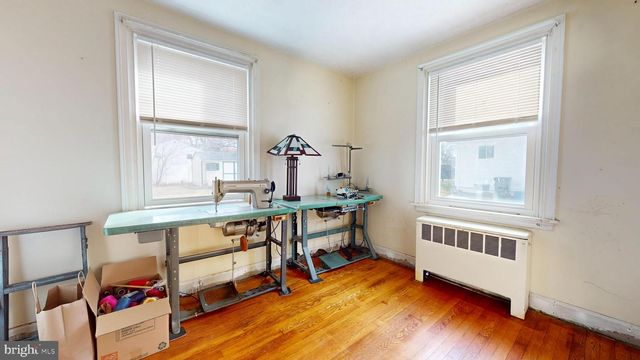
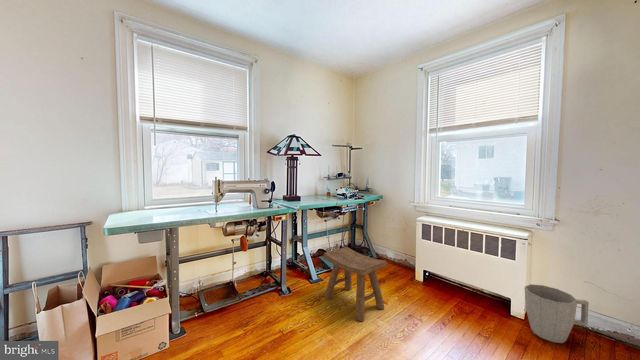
+ stool [323,246,388,322]
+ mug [524,283,590,344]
